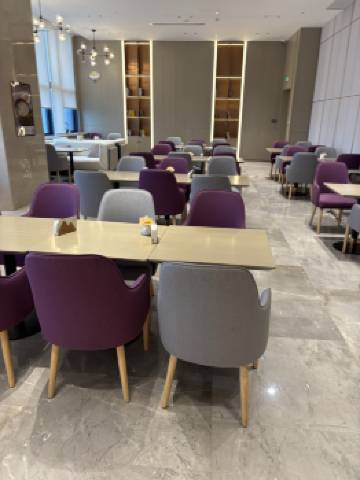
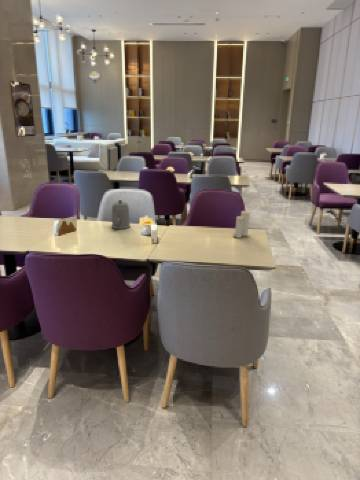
+ candle [232,210,251,239]
+ teapot [111,199,131,230]
